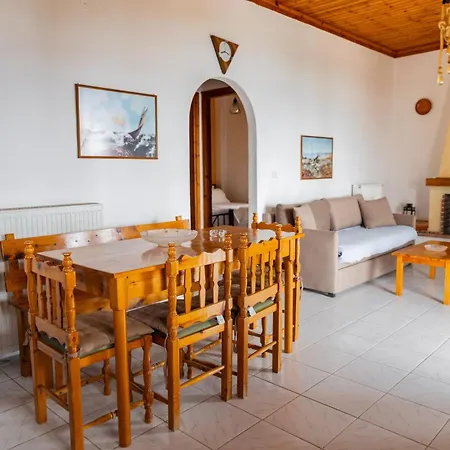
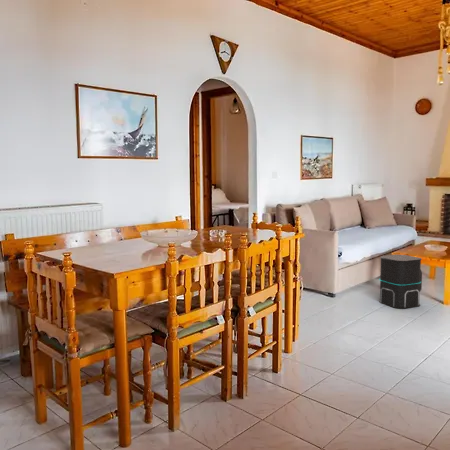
+ speaker [378,254,423,309]
